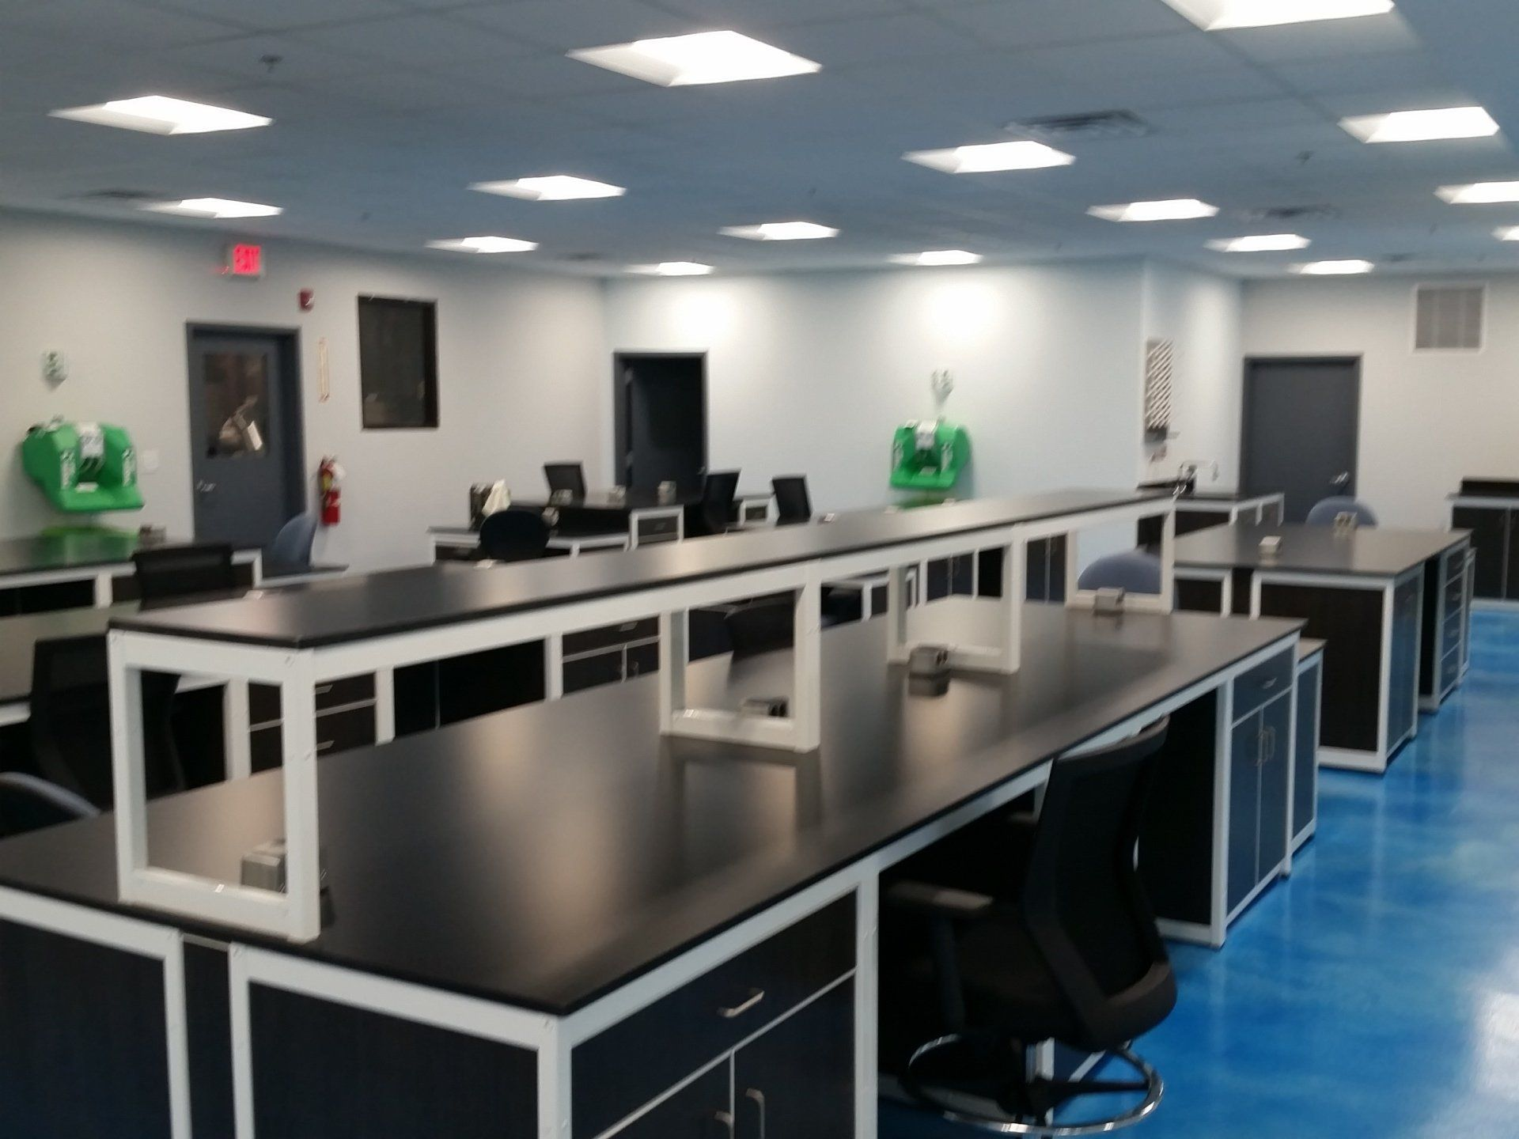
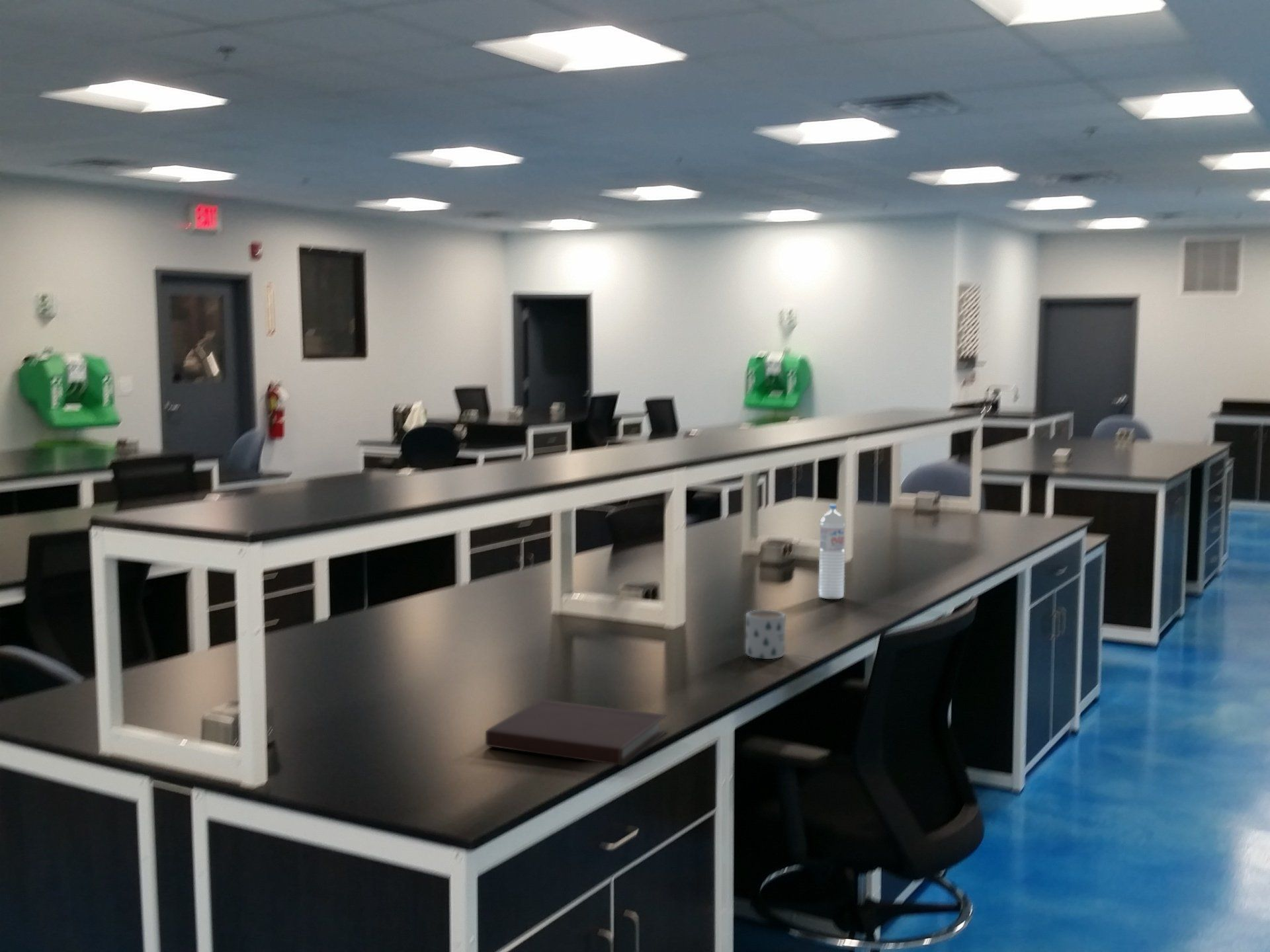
+ mug [745,610,786,660]
+ notebook [485,699,668,766]
+ water bottle [818,504,846,600]
